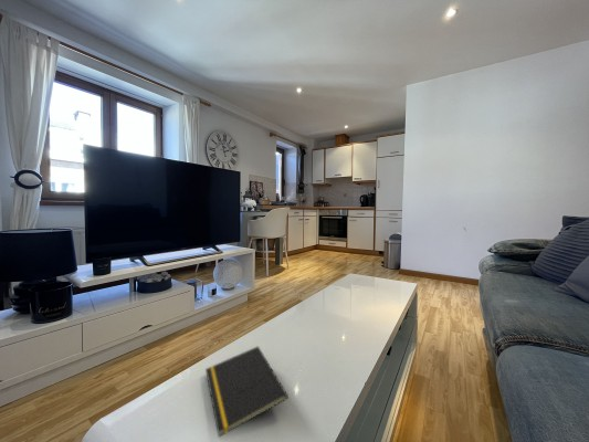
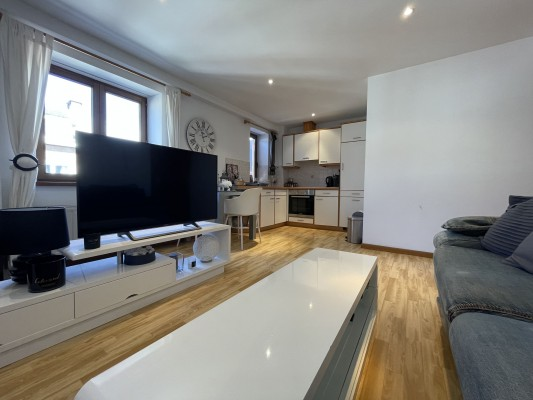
- notepad [204,345,290,439]
